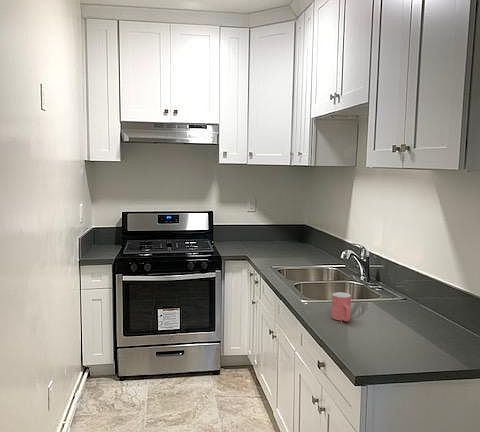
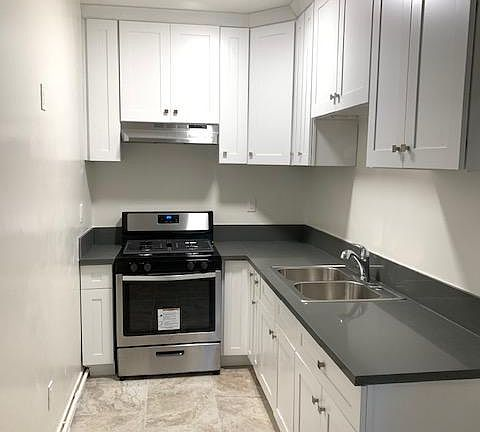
- mug [330,291,352,322]
